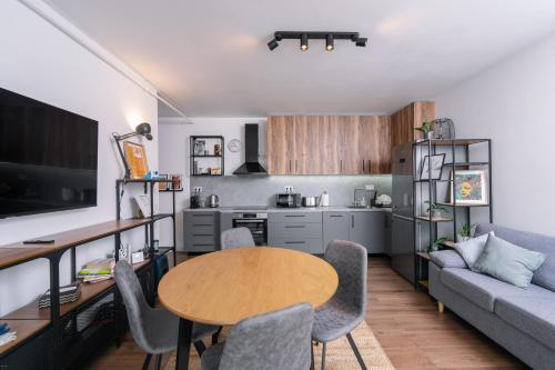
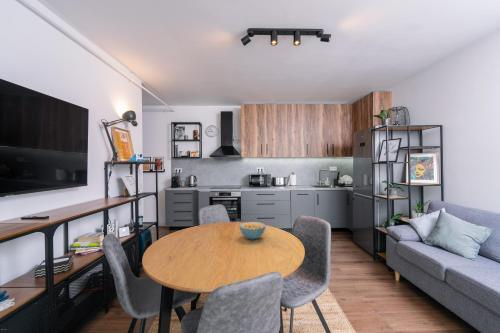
+ cereal bowl [238,221,266,240]
